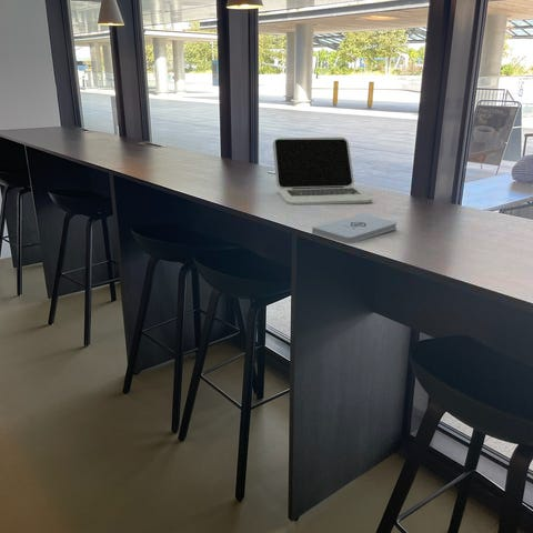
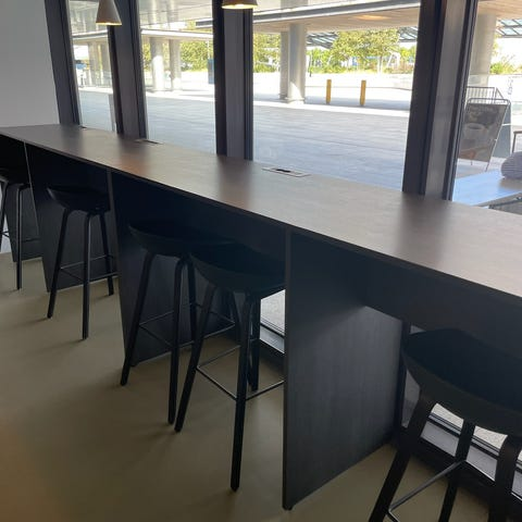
- notepad [311,212,398,244]
- laptop [272,135,373,205]
